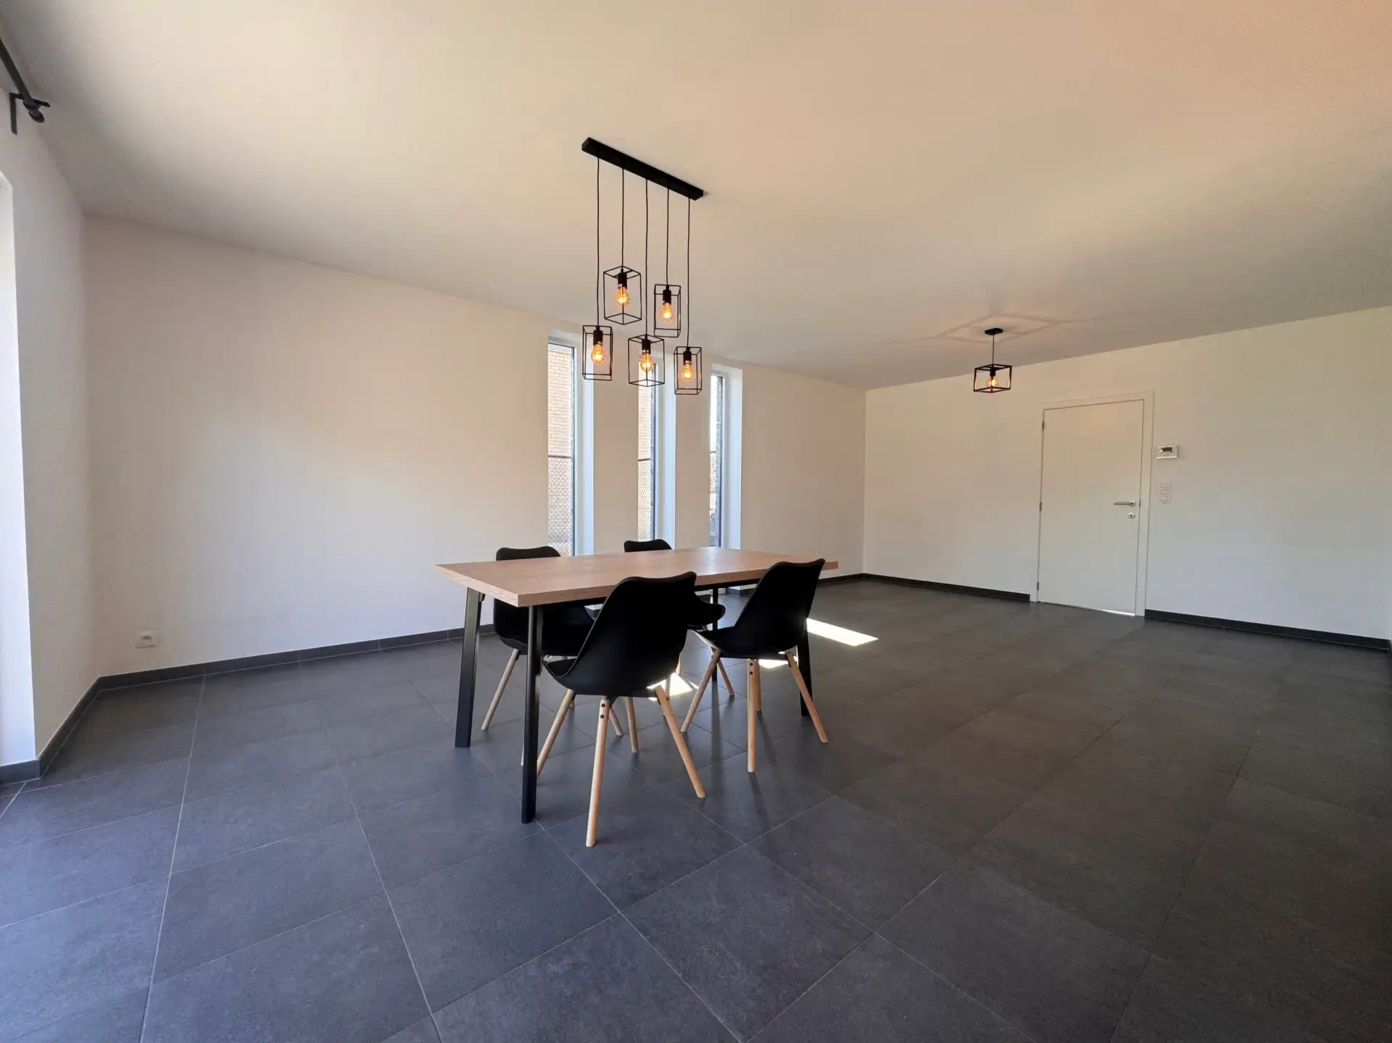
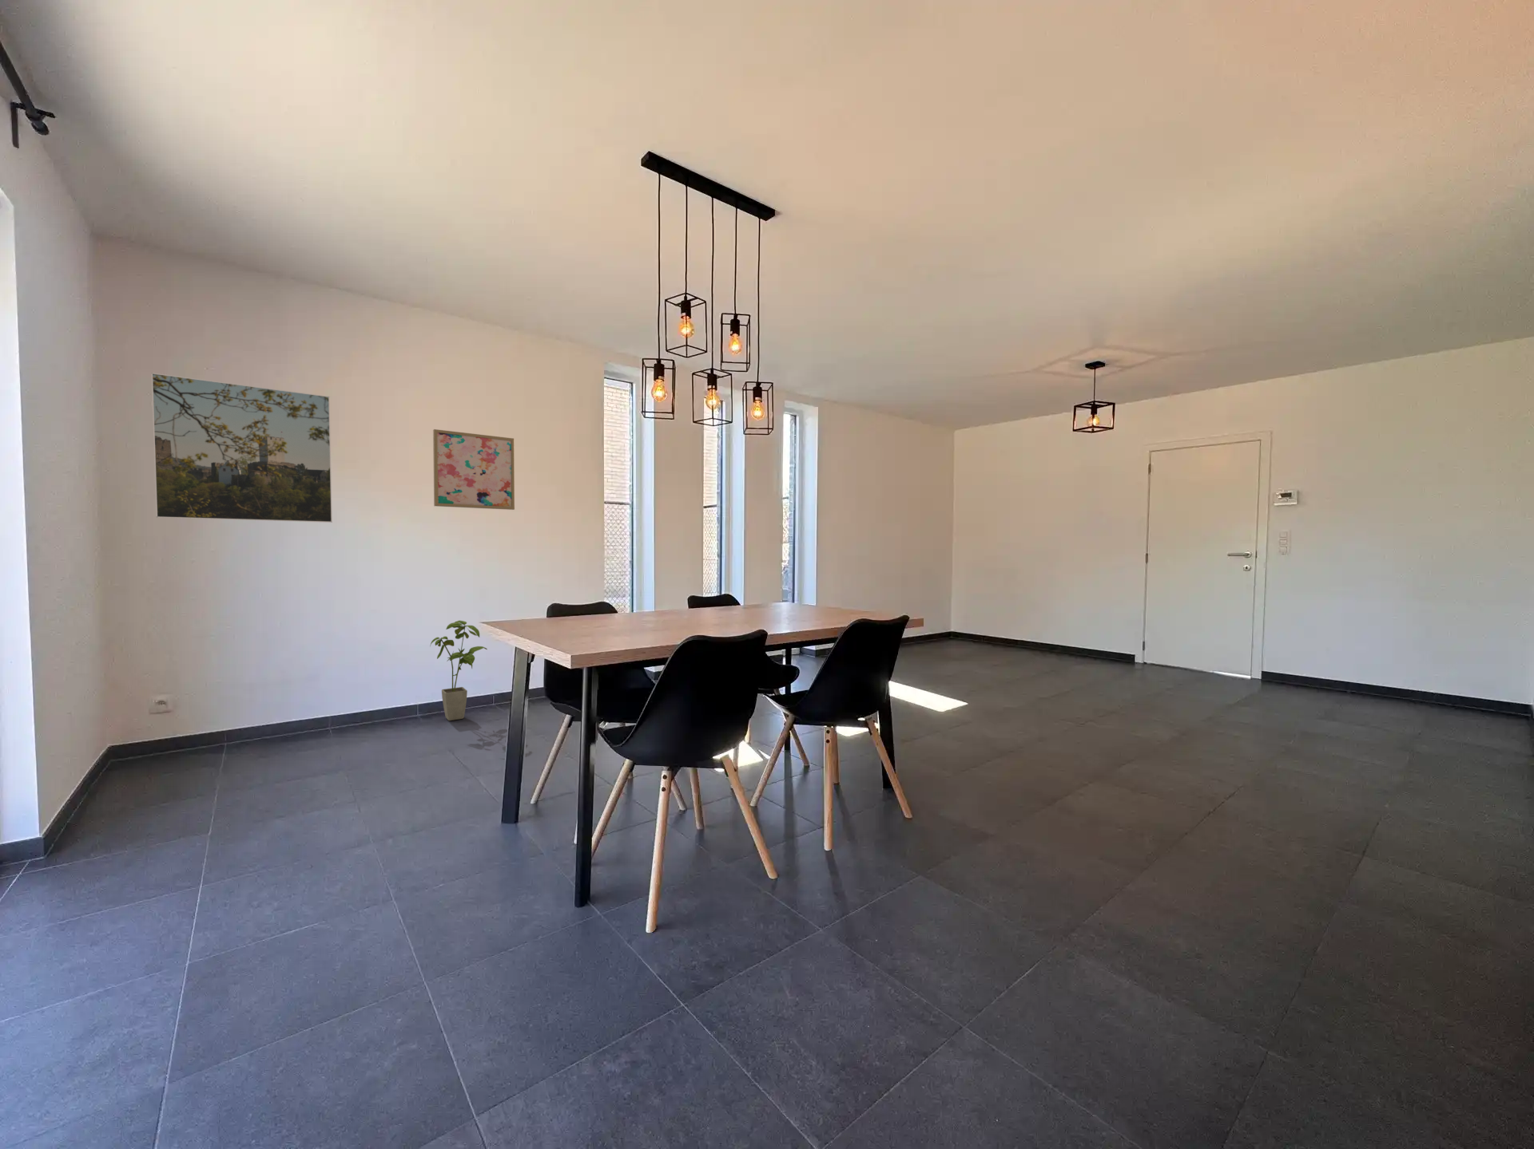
+ wall art [432,428,516,511]
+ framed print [151,372,333,524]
+ house plant [429,620,488,722]
